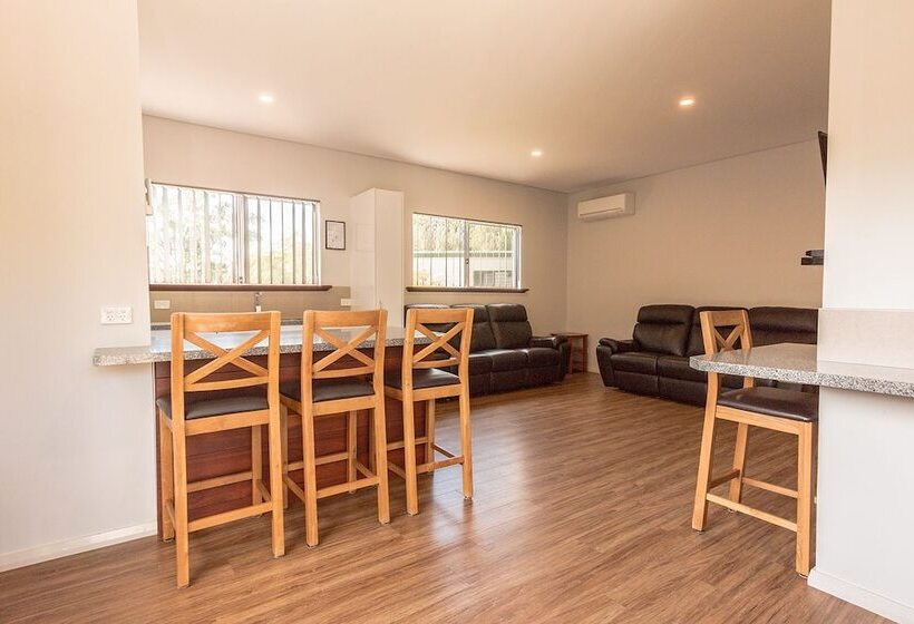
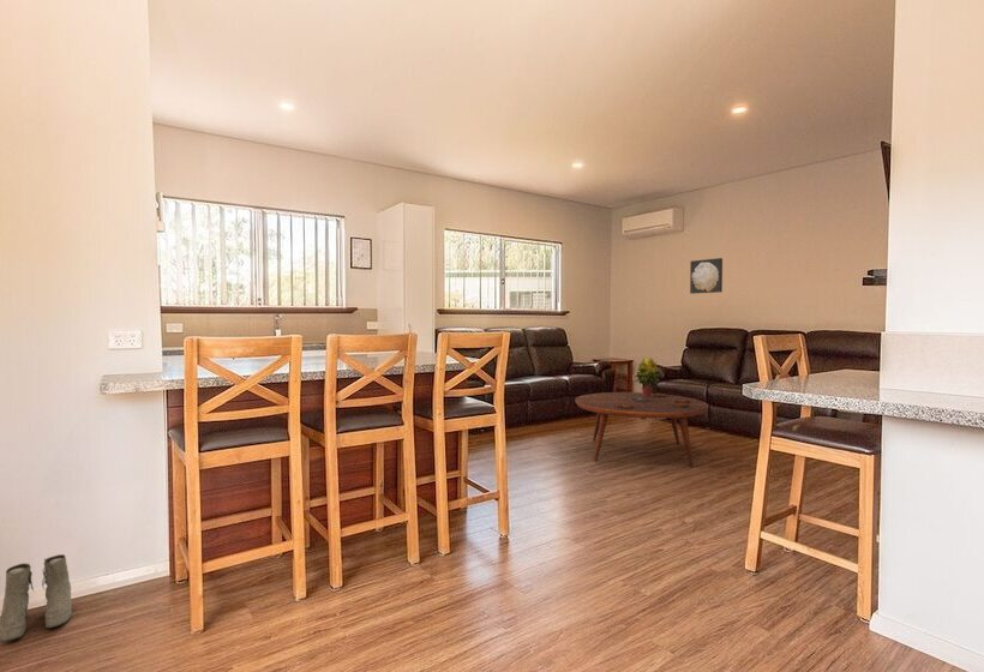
+ wall art [689,257,724,295]
+ potted plant [634,356,662,397]
+ coffee table [574,391,710,467]
+ boots [0,553,73,643]
